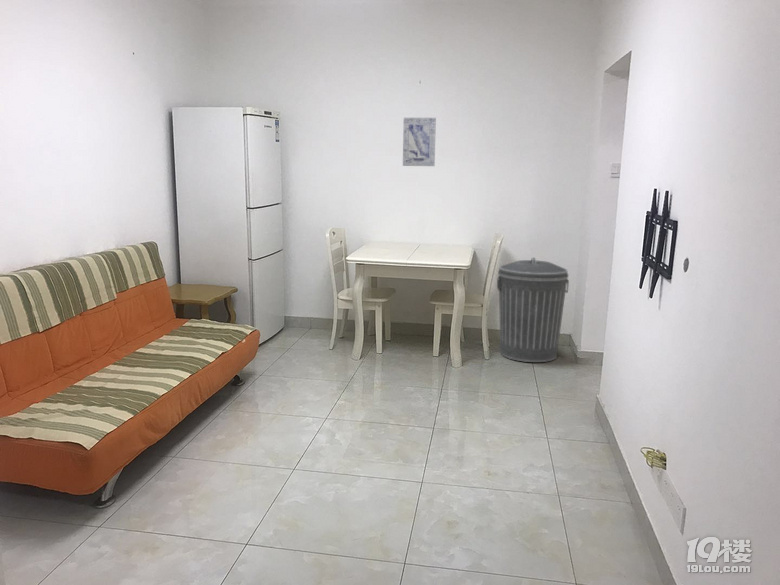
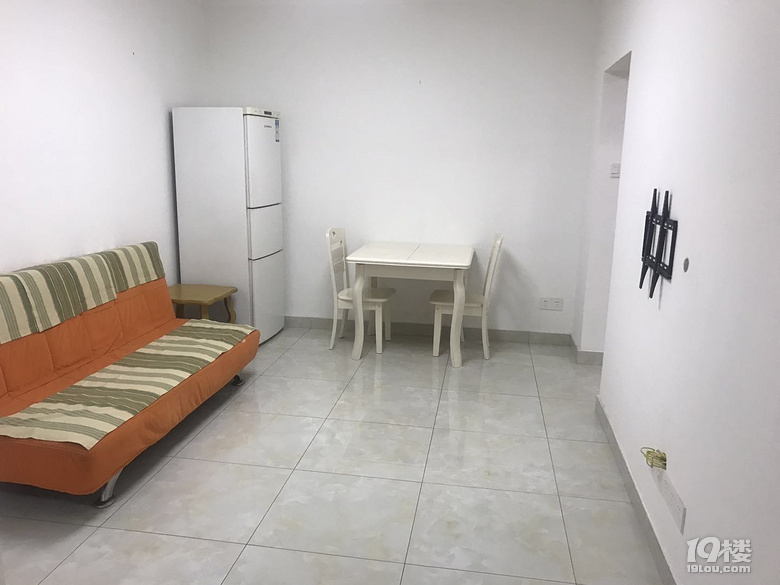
- trash can [496,257,570,363]
- wall art [402,117,437,167]
